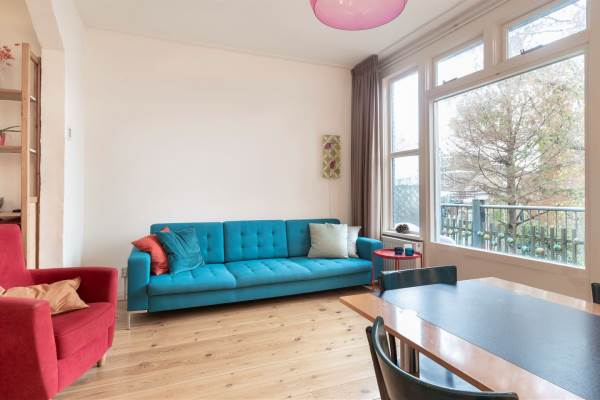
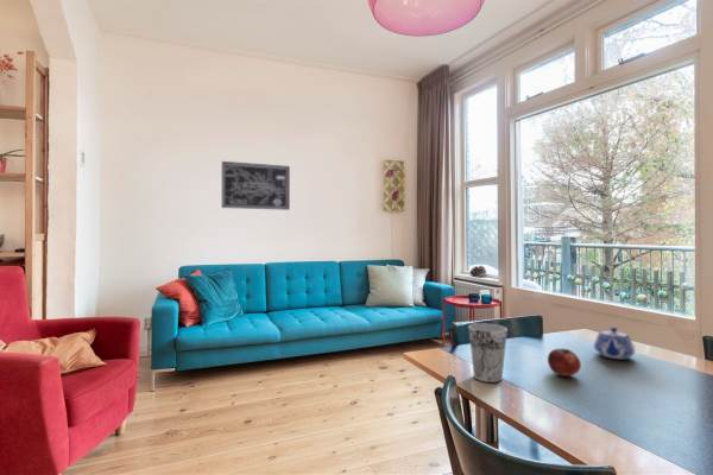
+ fruit [547,348,582,376]
+ cup [467,322,509,384]
+ teapot [593,327,636,360]
+ wall art [221,160,291,211]
